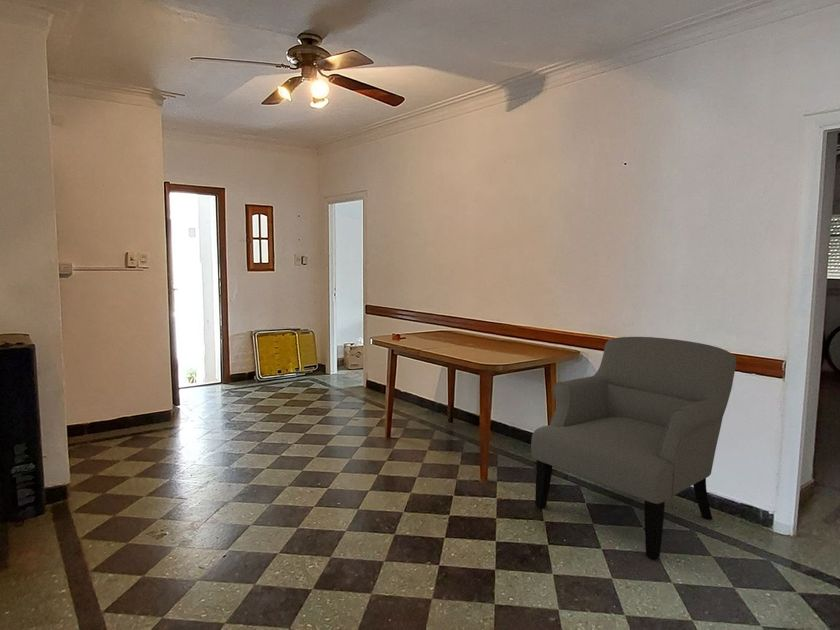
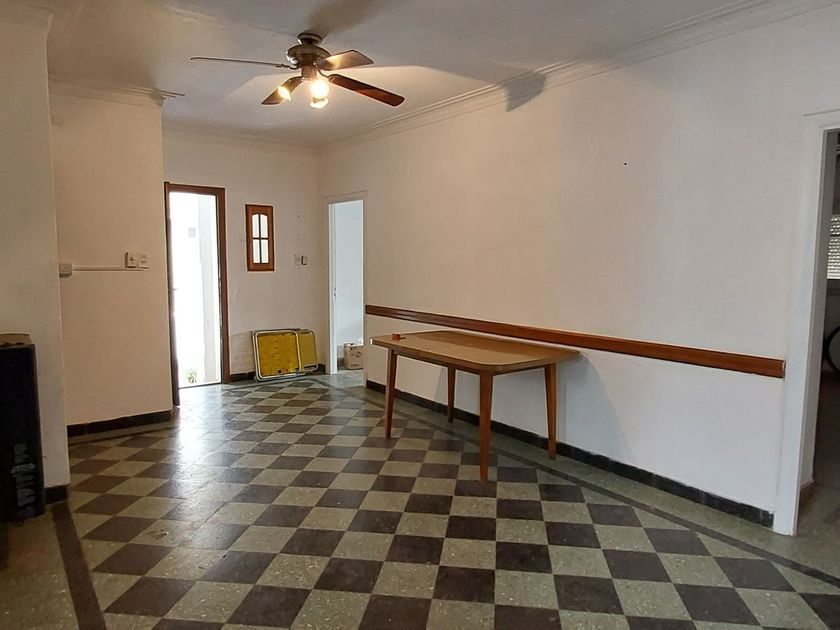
- chair [530,336,738,560]
